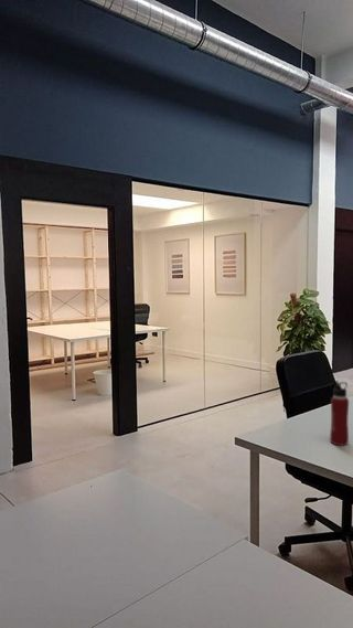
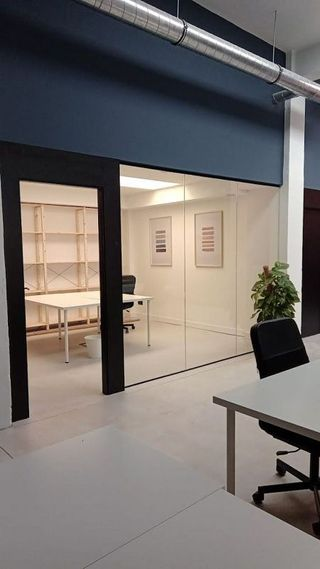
- water bottle [329,380,350,447]
